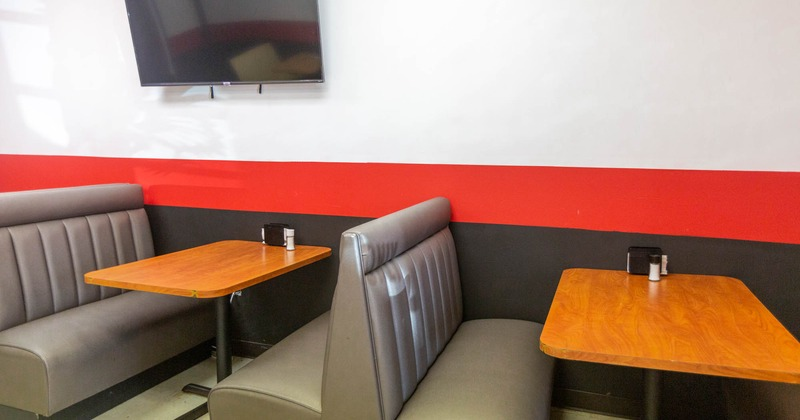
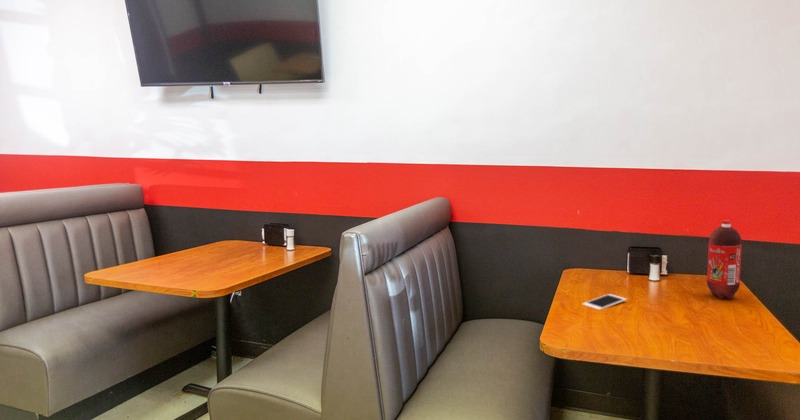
+ cell phone [581,293,628,311]
+ cola bottle [706,219,743,300]
